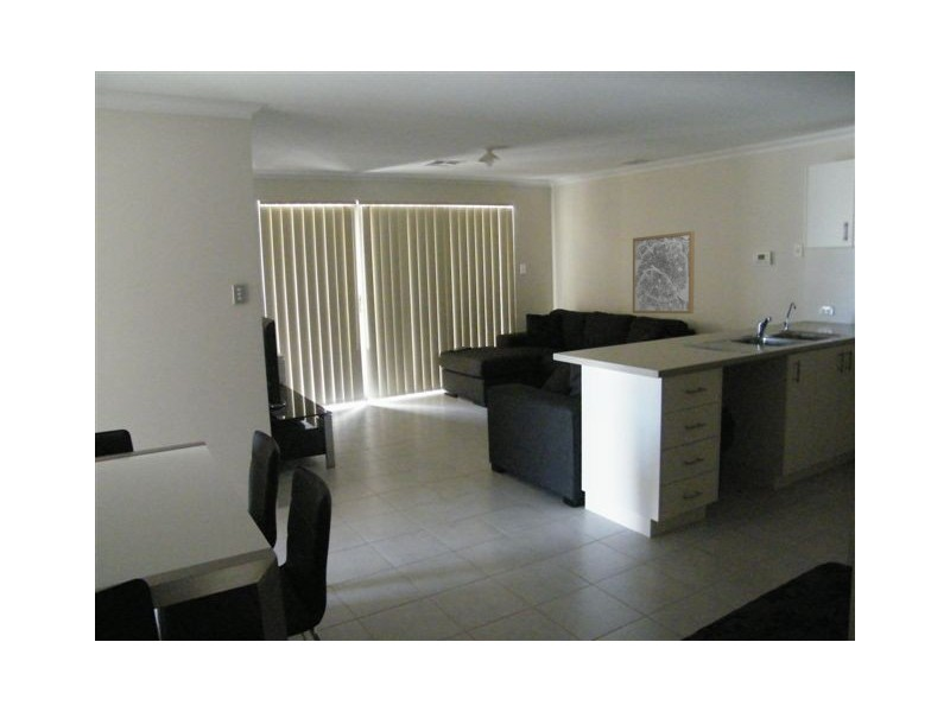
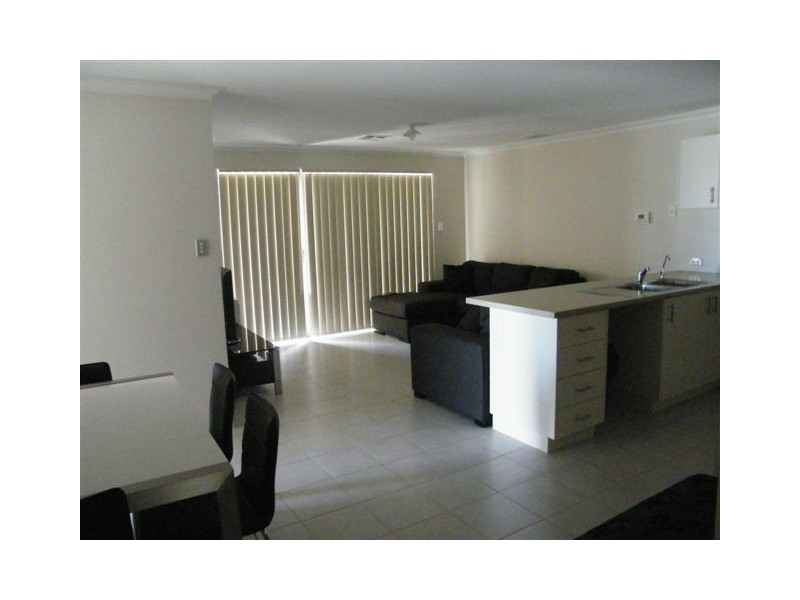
- wall art [632,230,696,314]
